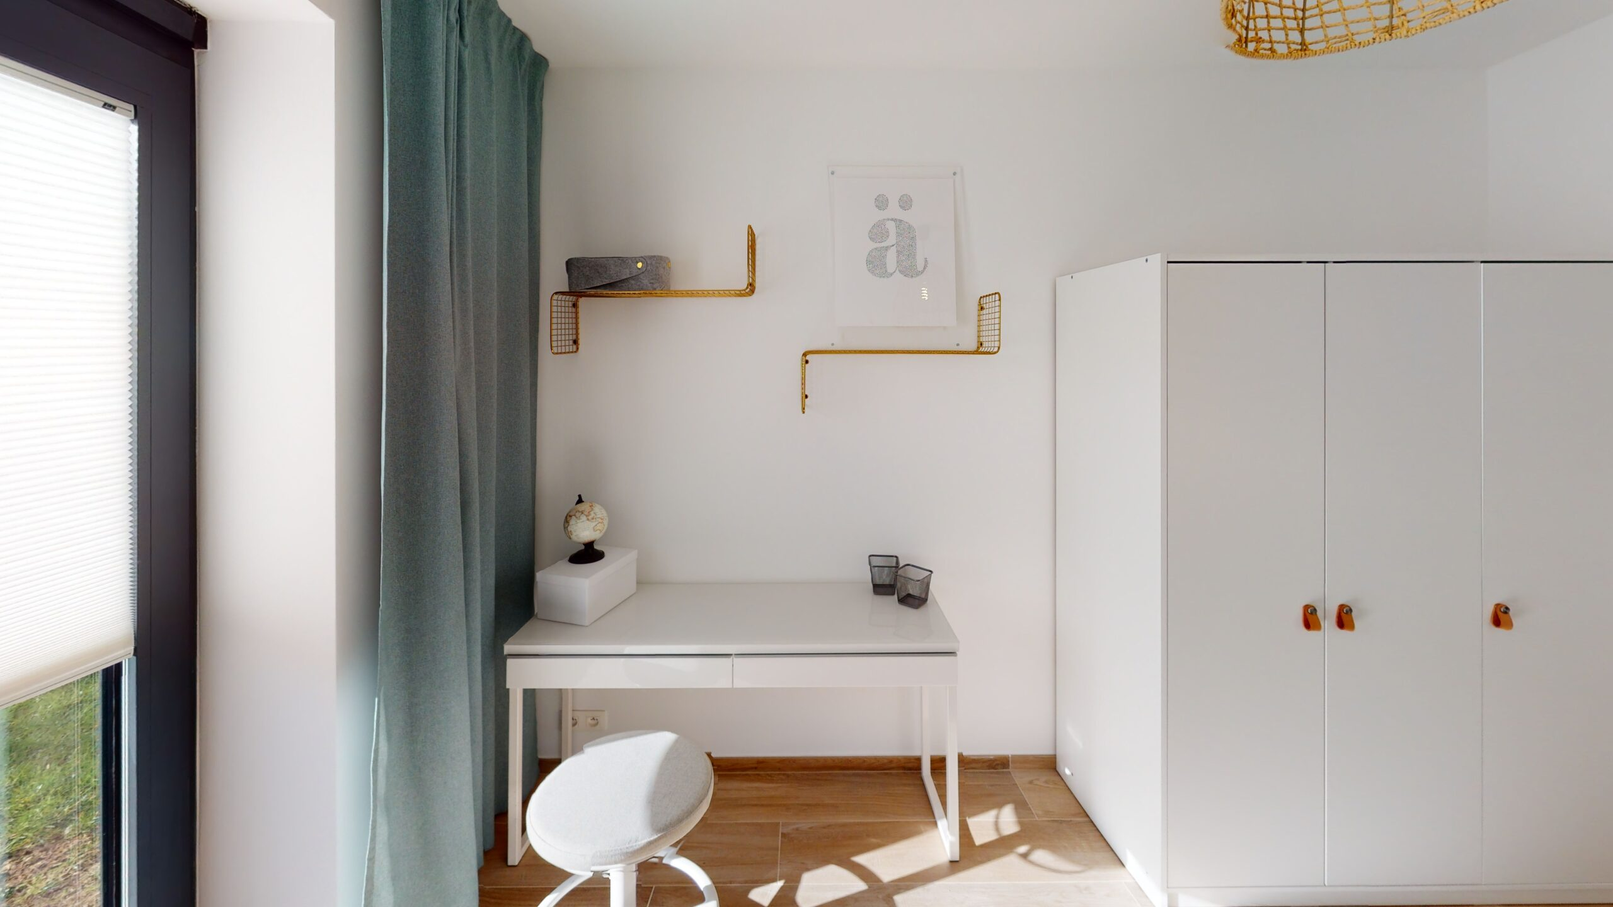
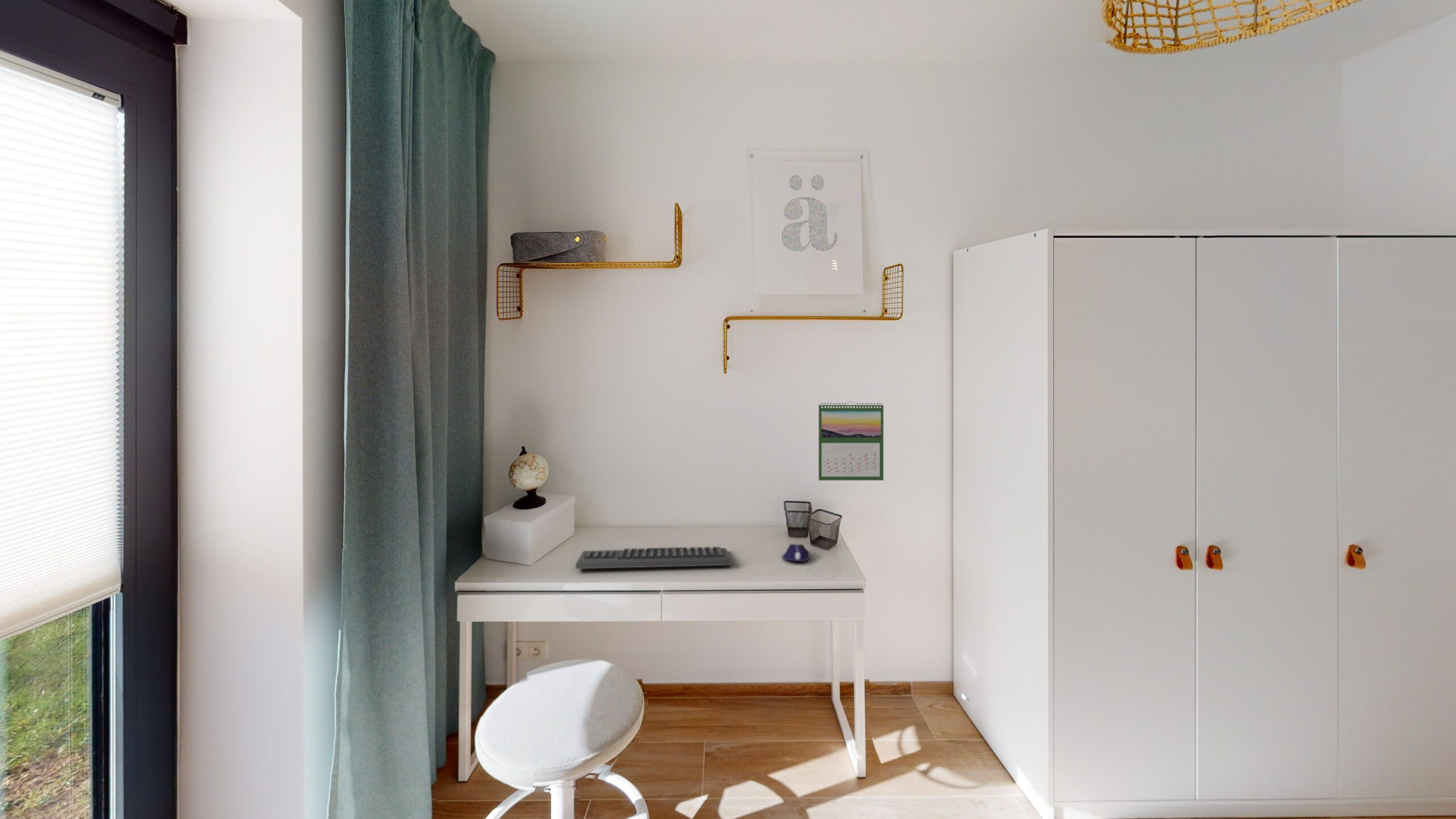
+ computer mouse [781,543,810,562]
+ calendar [818,401,884,481]
+ keyboard [575,546,732,569]
